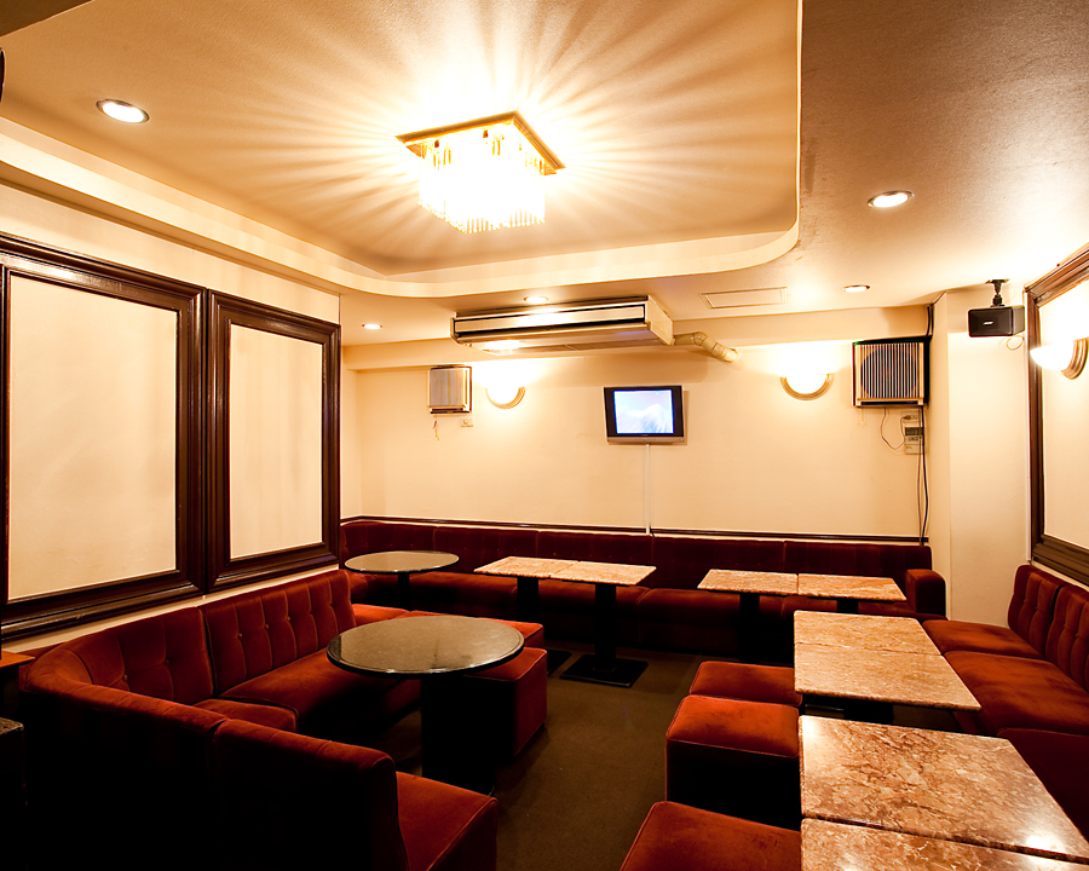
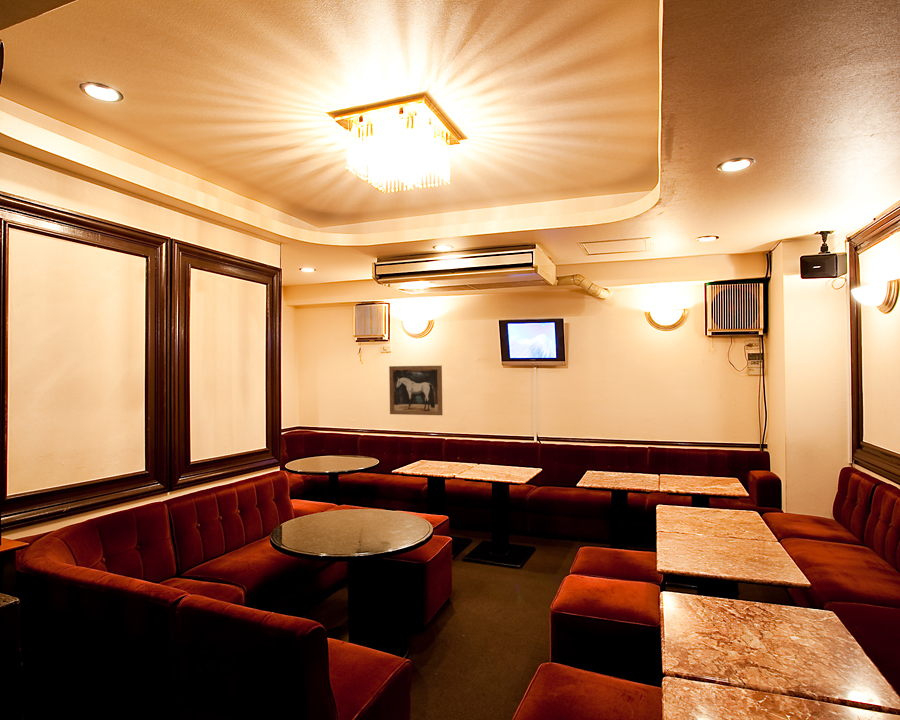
+ wall art [388,365,443,416]
